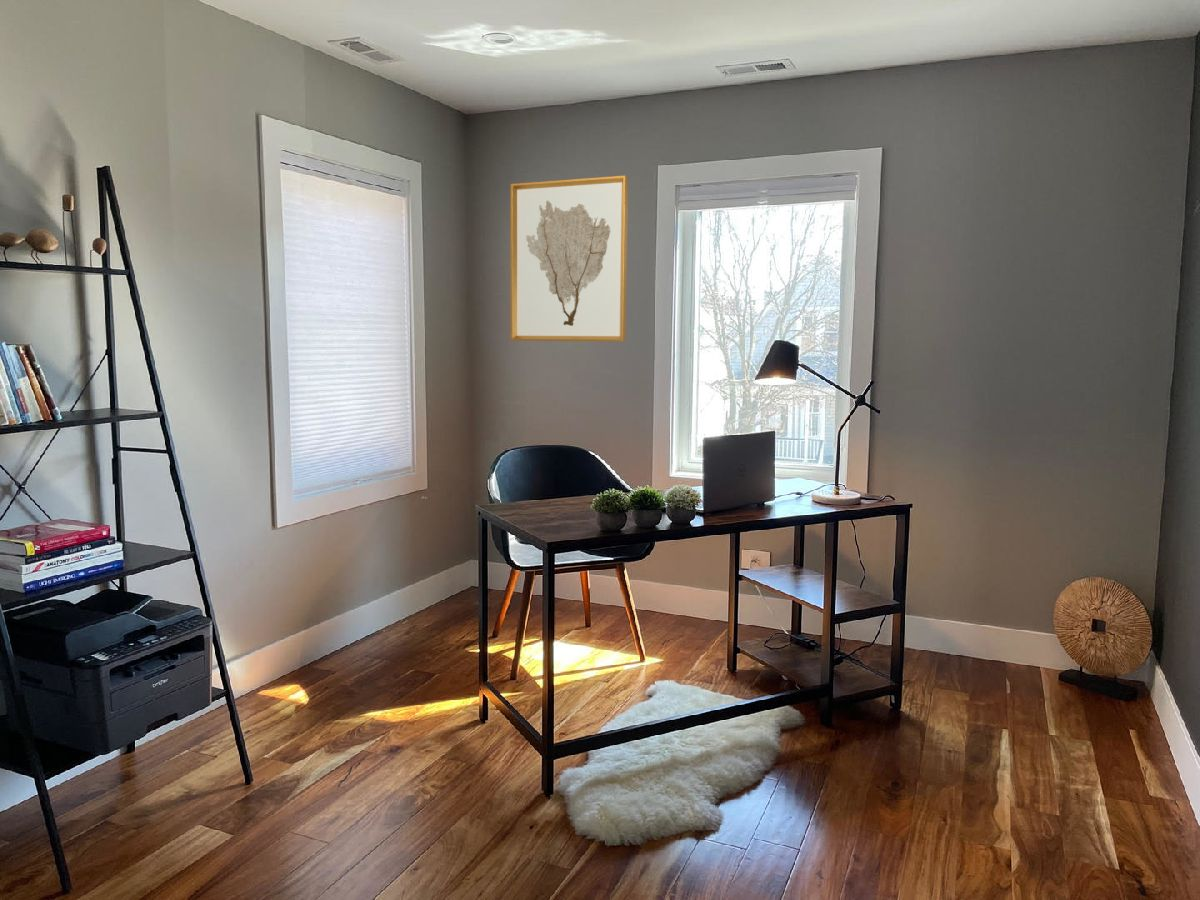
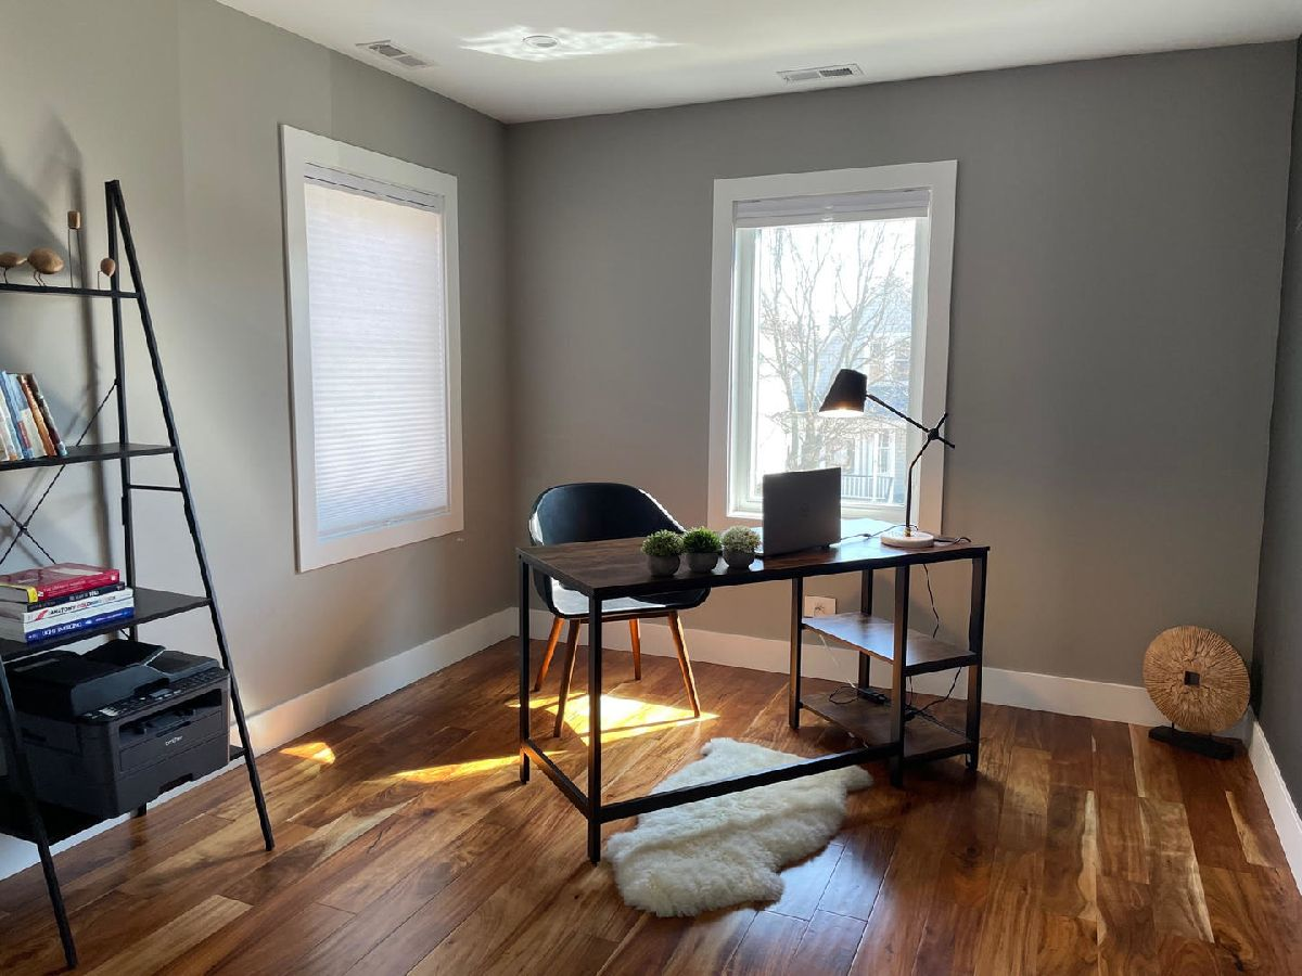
- wall art [509,175,629,343]
